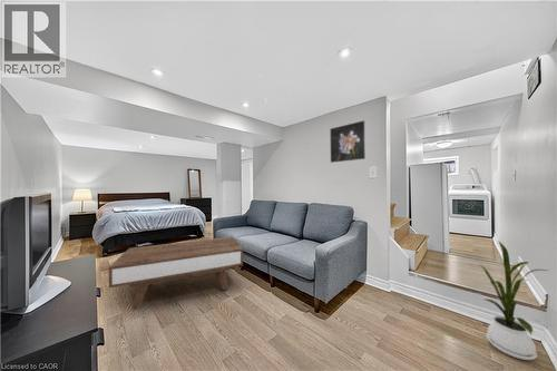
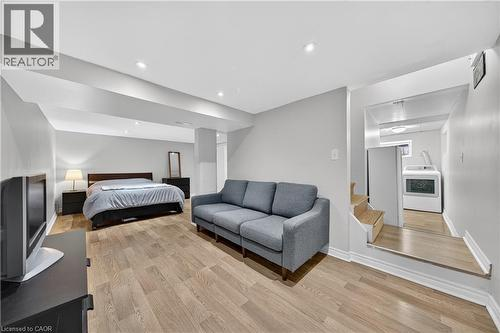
- house plant [479,240,548,361]
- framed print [329,119,367,164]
- coffee table [108,236,244,311]
